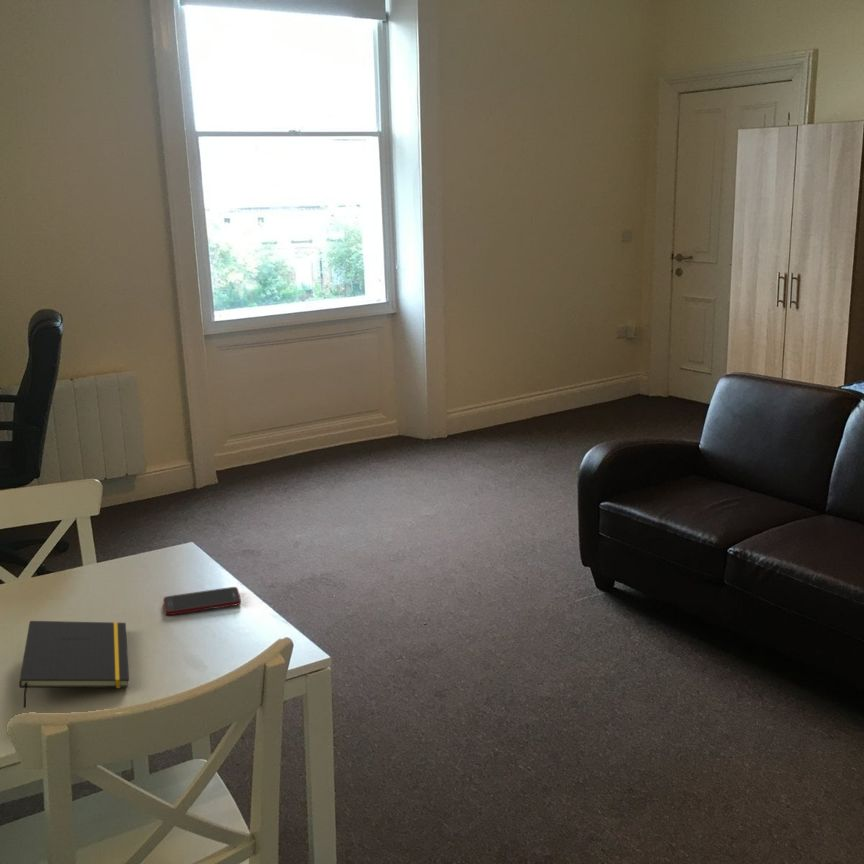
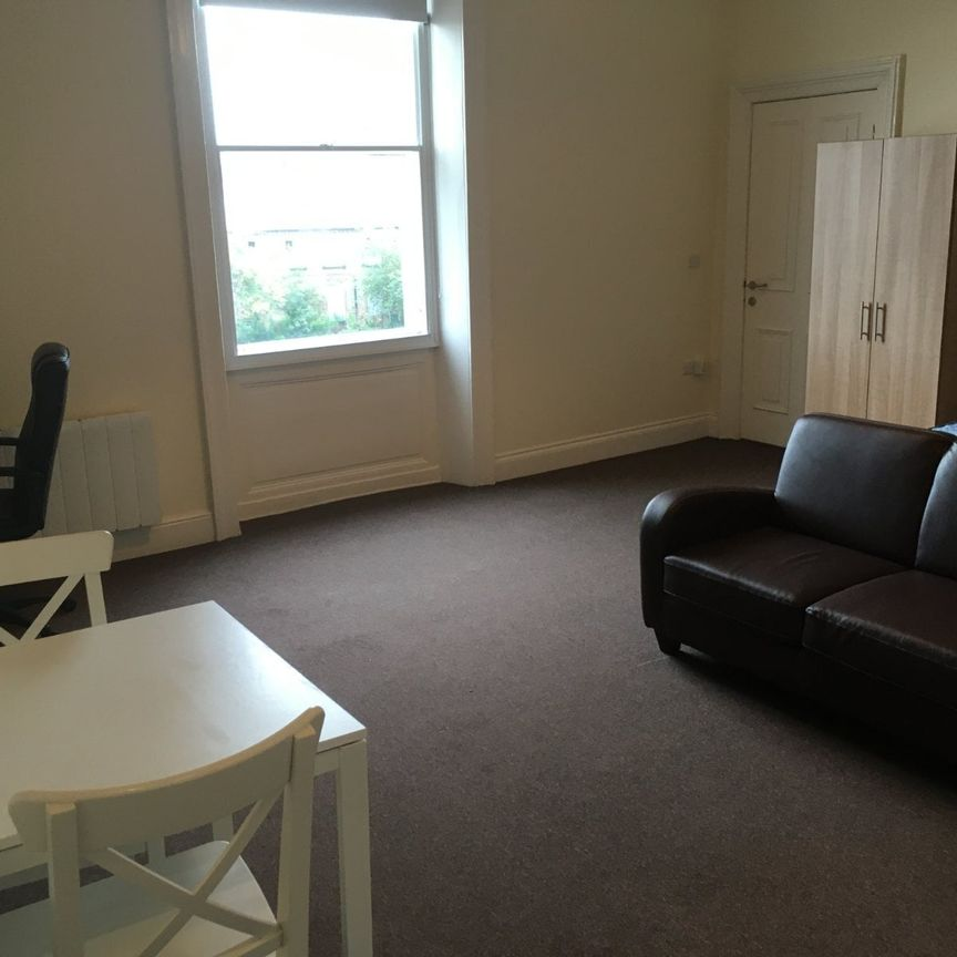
- notepad [18,620,130,709]
- cell phone [162,586,242,616]
